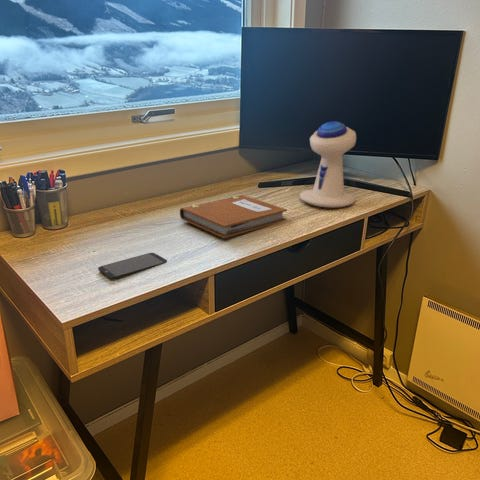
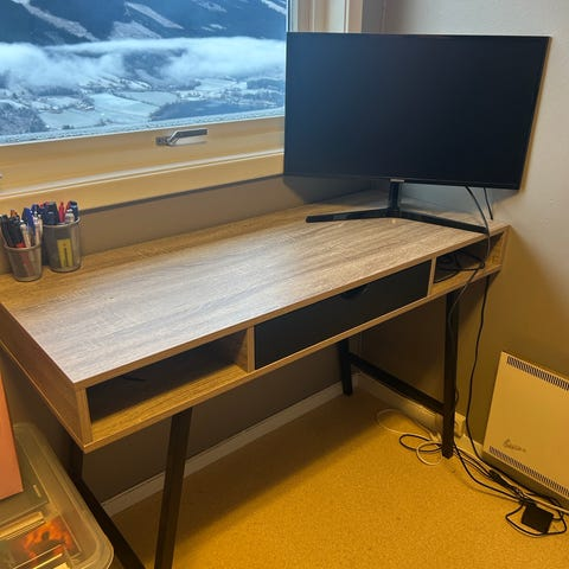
- speaker [299,121,357,209]
- smartphone [97,252,168,279]
- notebook [179,194,288,239]
